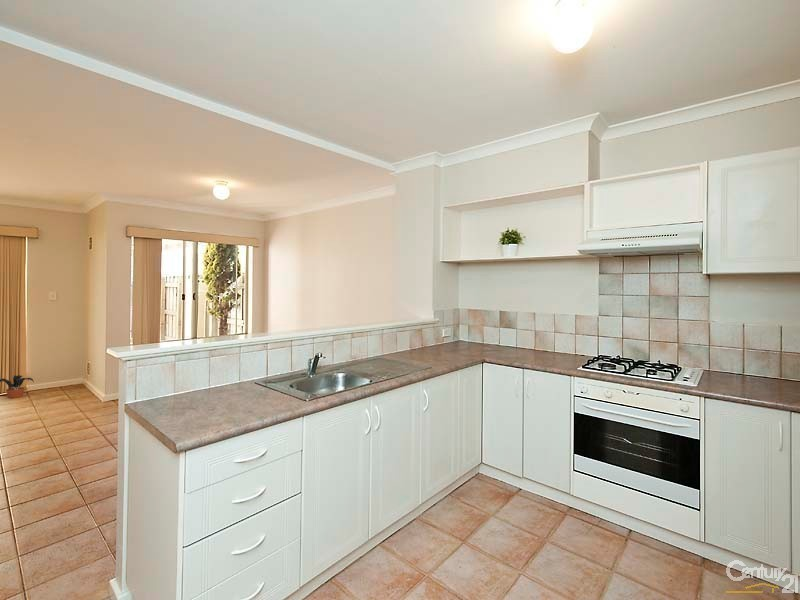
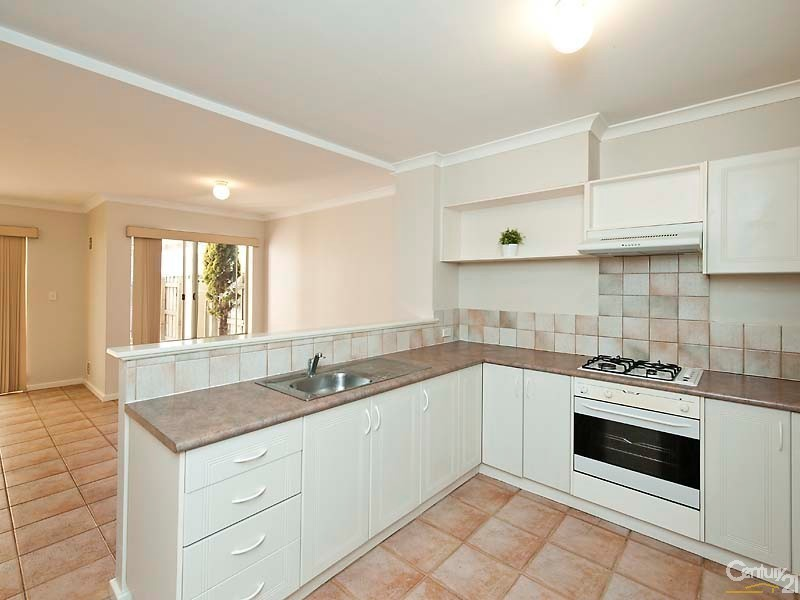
- potted plant [0,374,35,399]
